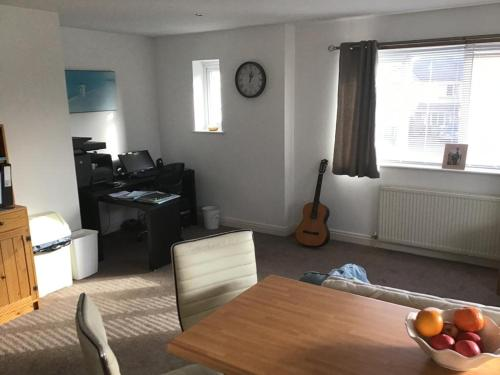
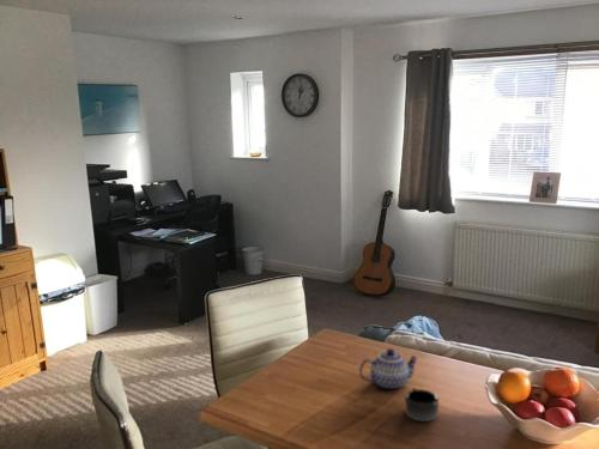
+ teapot [358,347,419,390]
+ mug [404,387,440,423]
